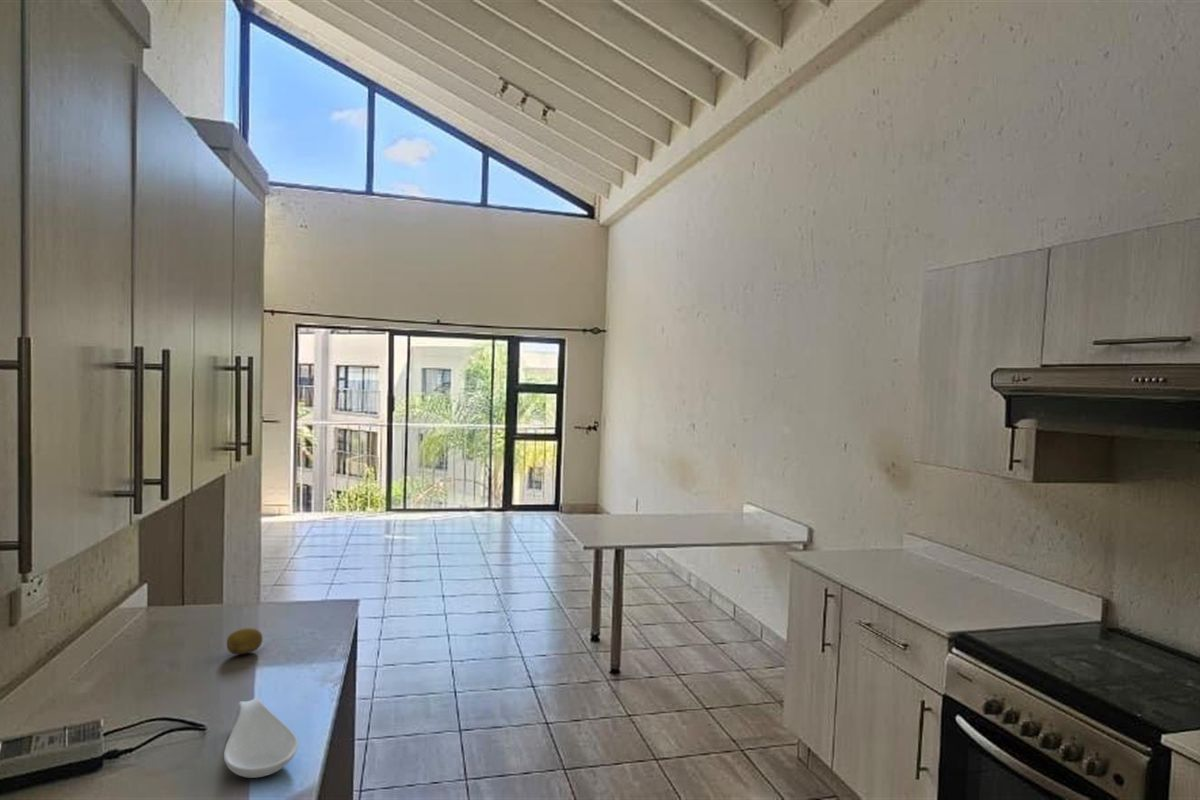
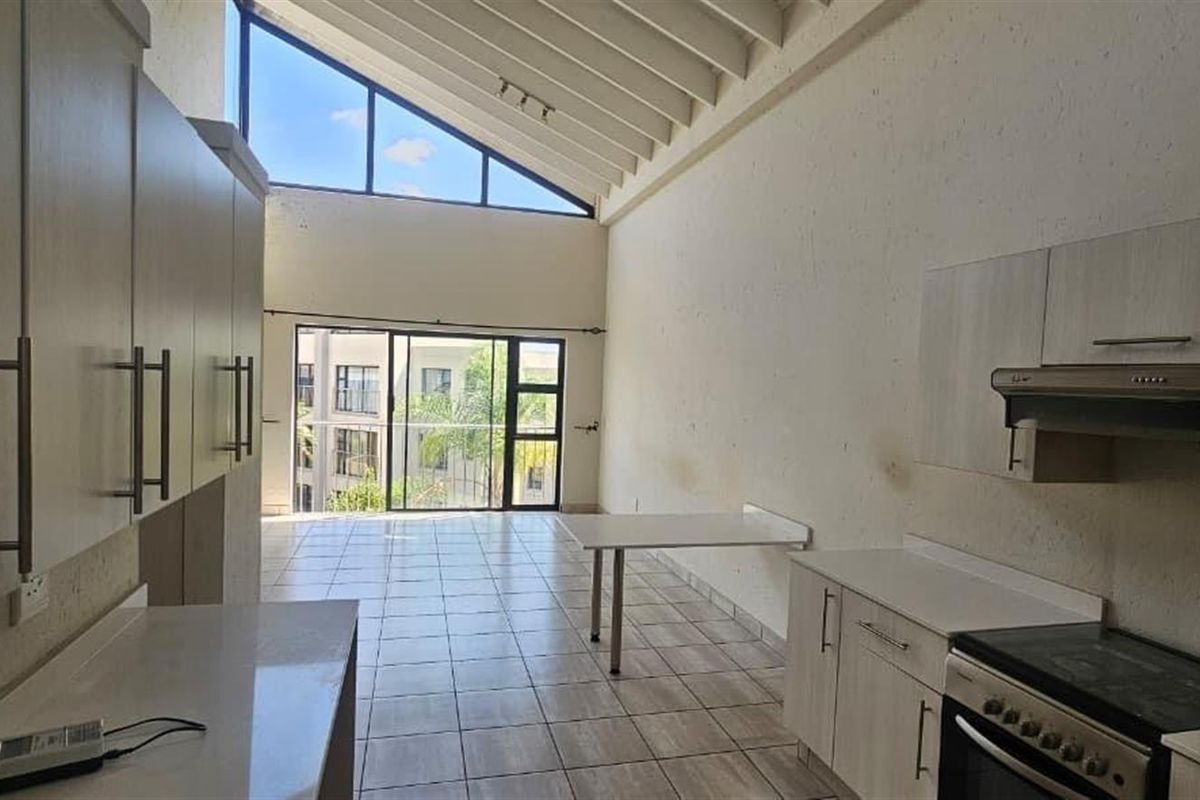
- spoon rest [223,697,299,779]
- fruit [226,627,263,655]
